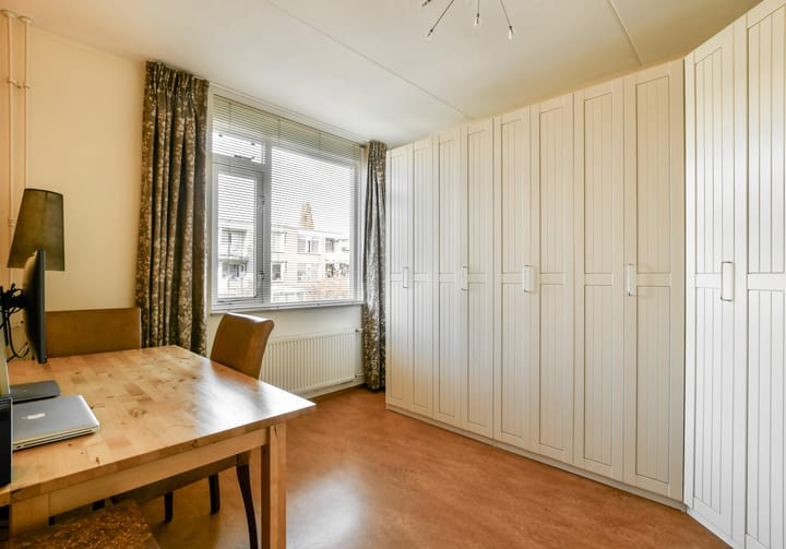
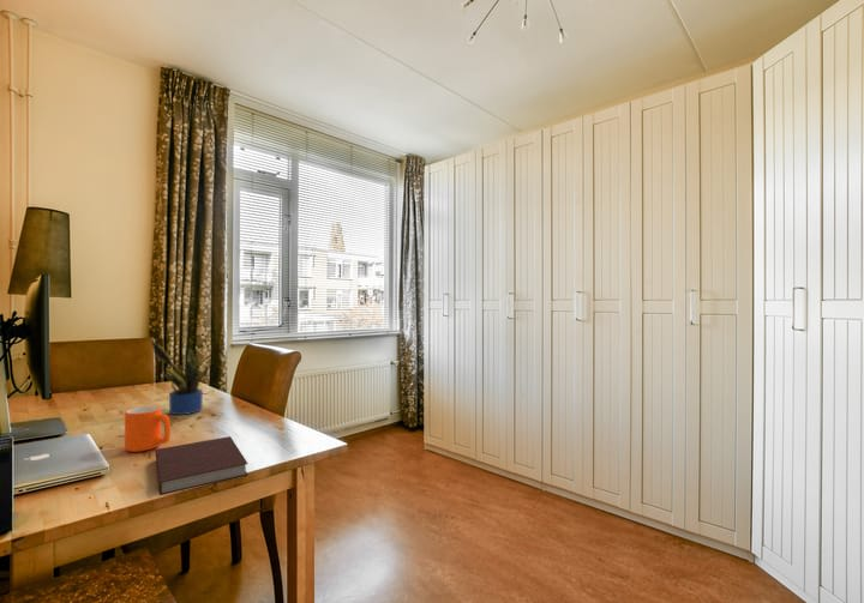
+ notebook [155,435,248,496]
+ mug [124,405,172,453]
+ potted plant [150,339,211,416]
